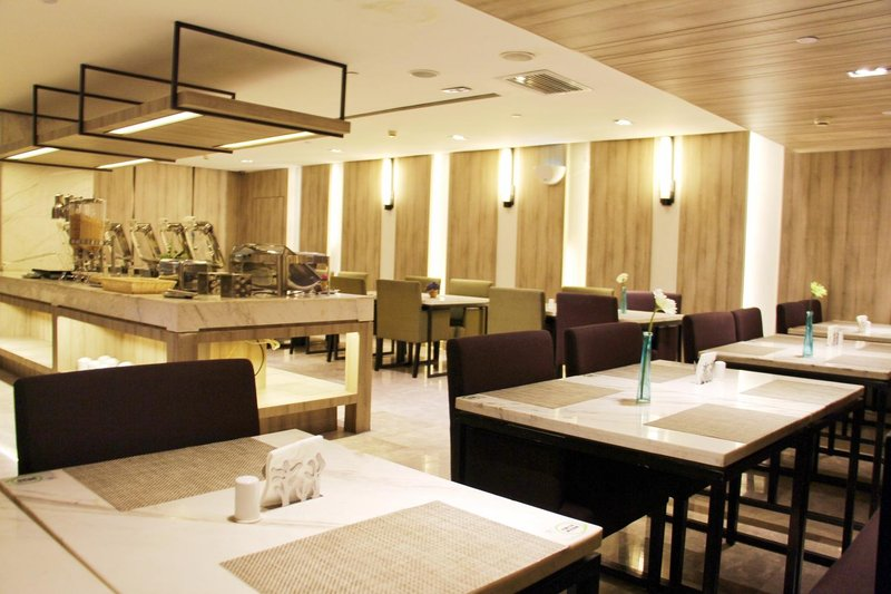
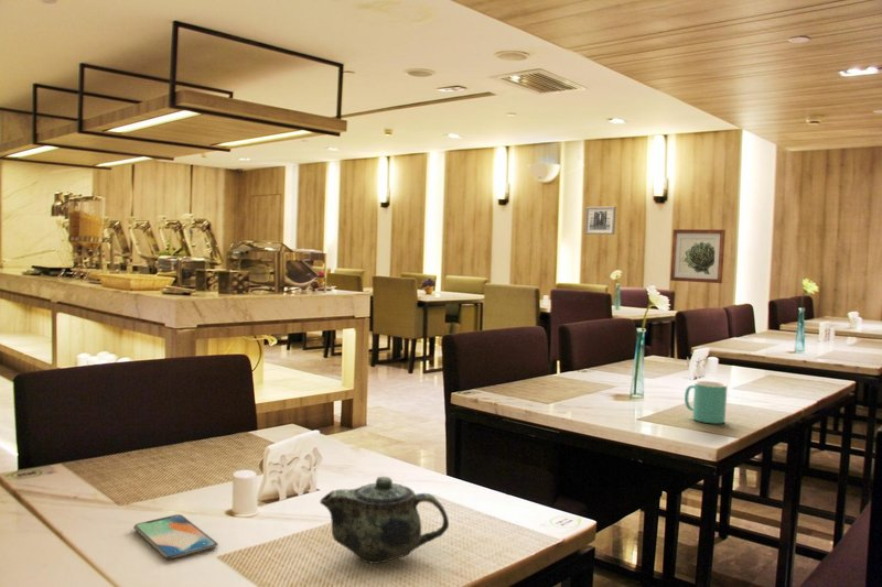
+ wall art [669,228,727,284]
+ chinaware [319,476,450,565]
+ wall art [584,206,616,236]
+ mug [684,380,728,425]
+ smartphone [132,513,219,561]
